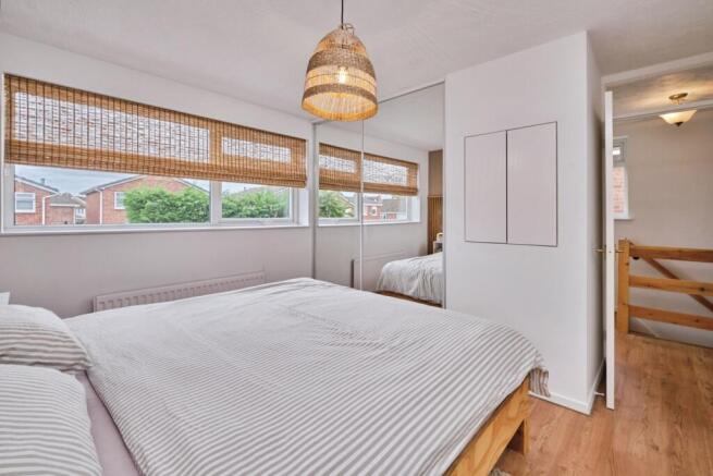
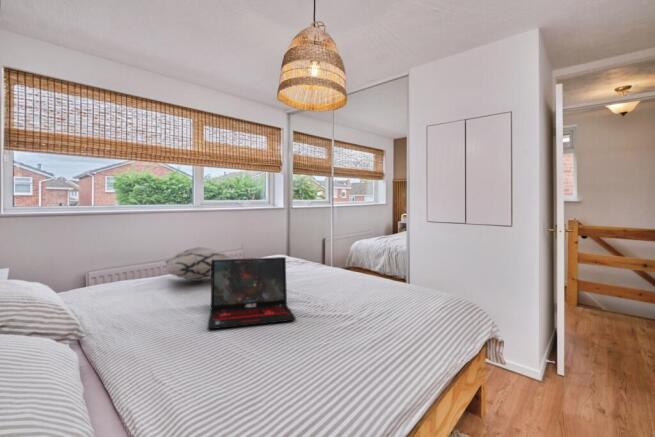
+ laptop [206,256,297,330]
+ decorative pillow [164,246,232,282]
